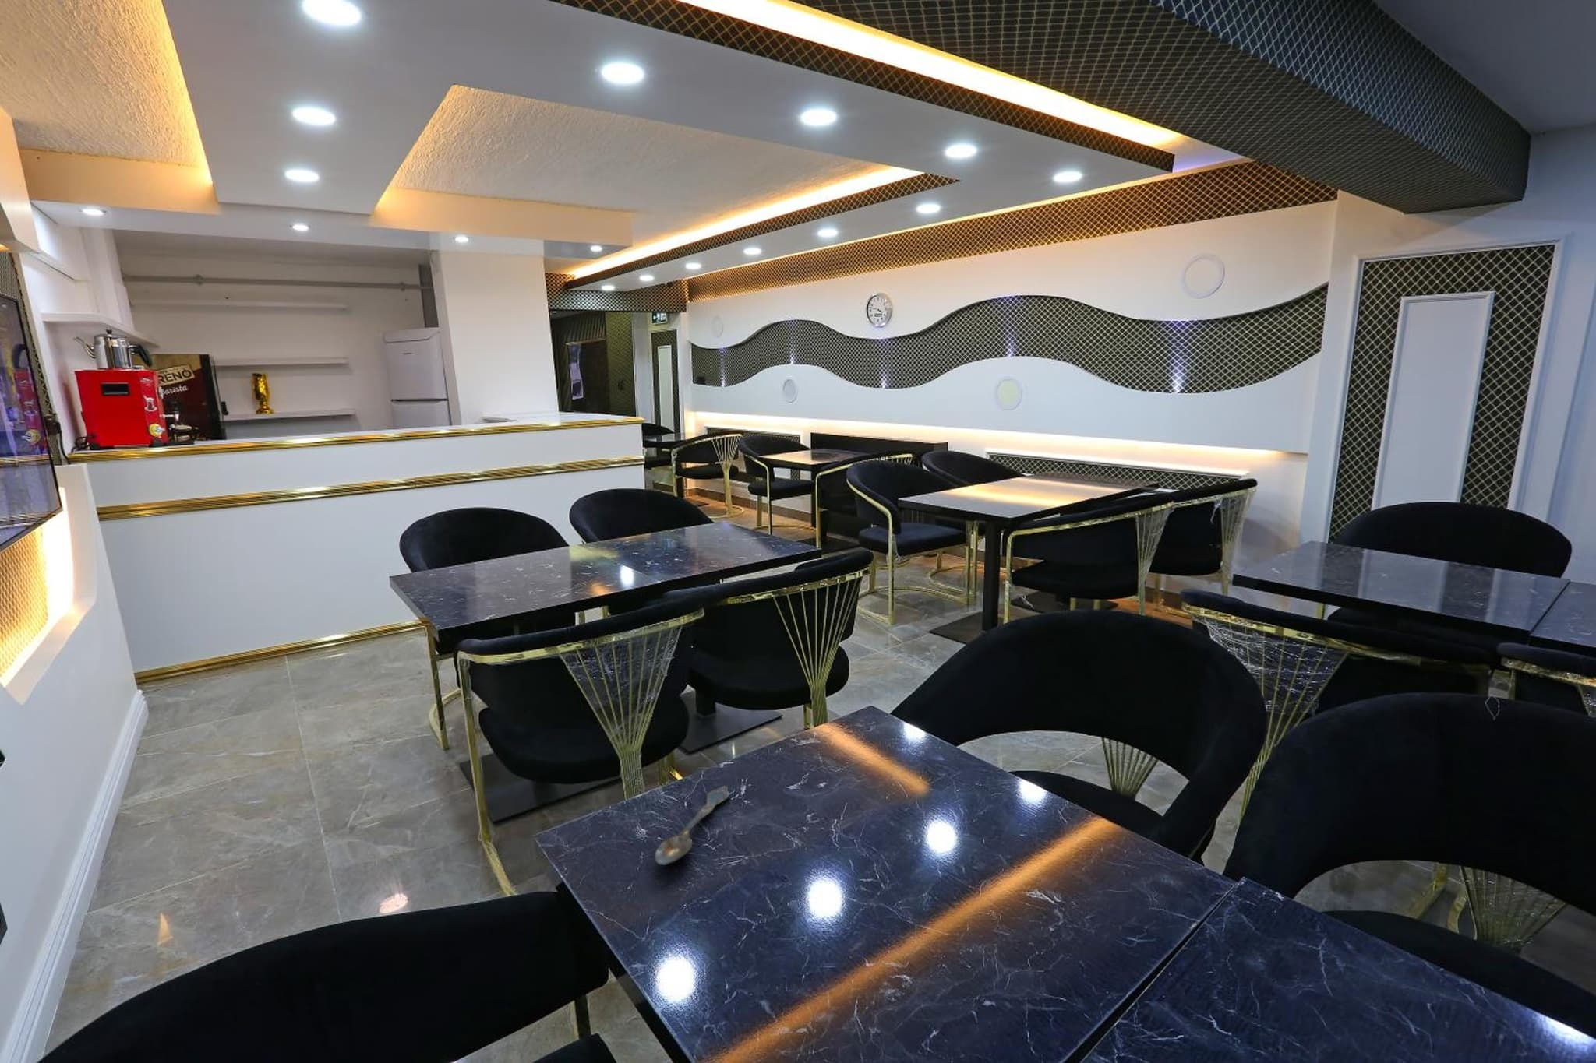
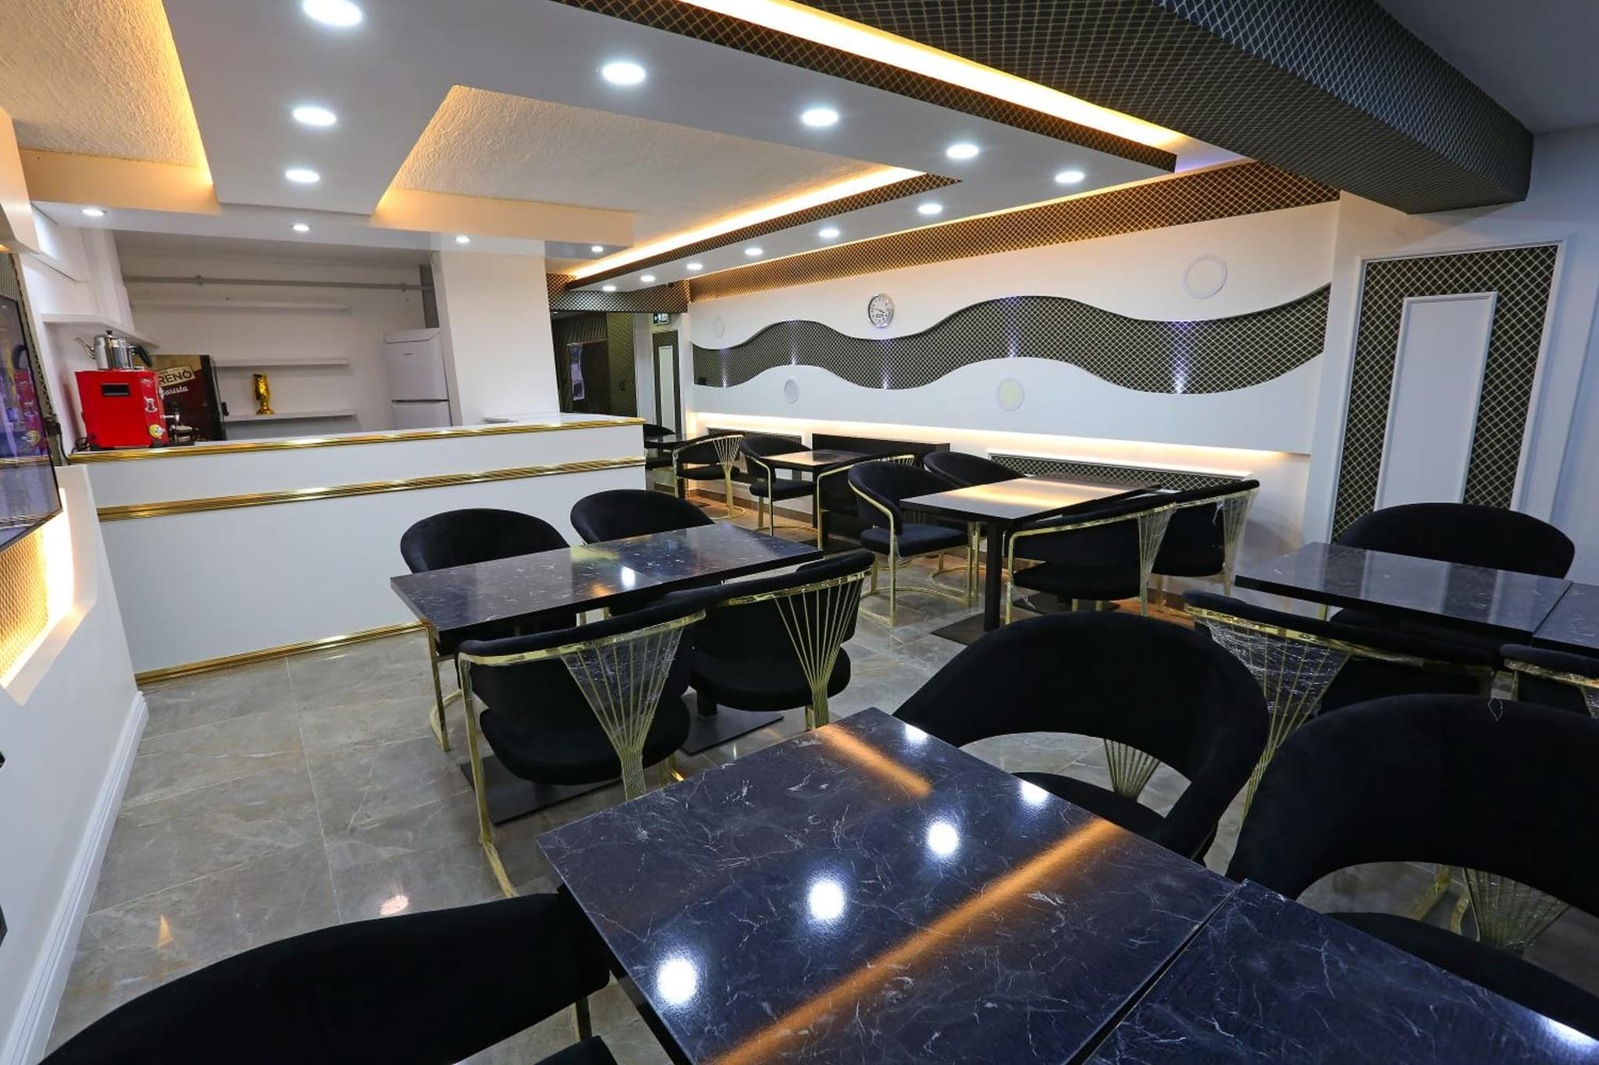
- spoon [654,785,730,866]
